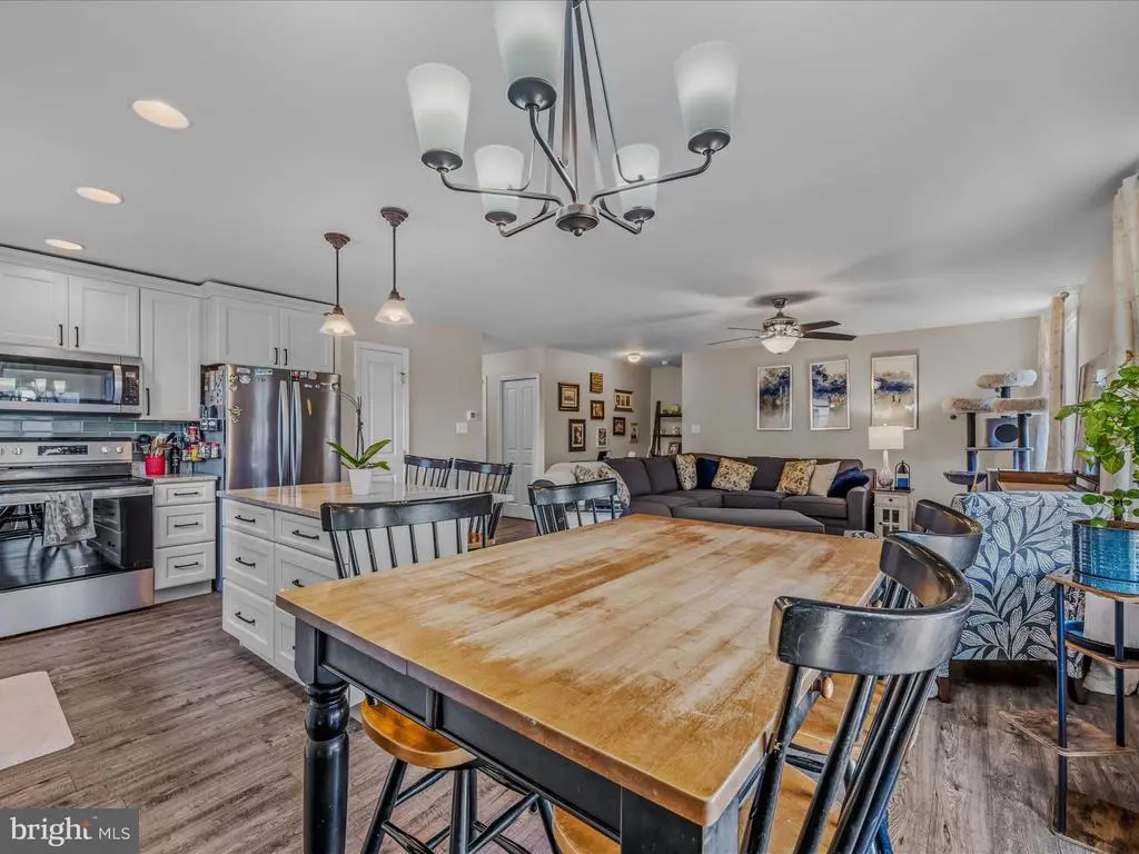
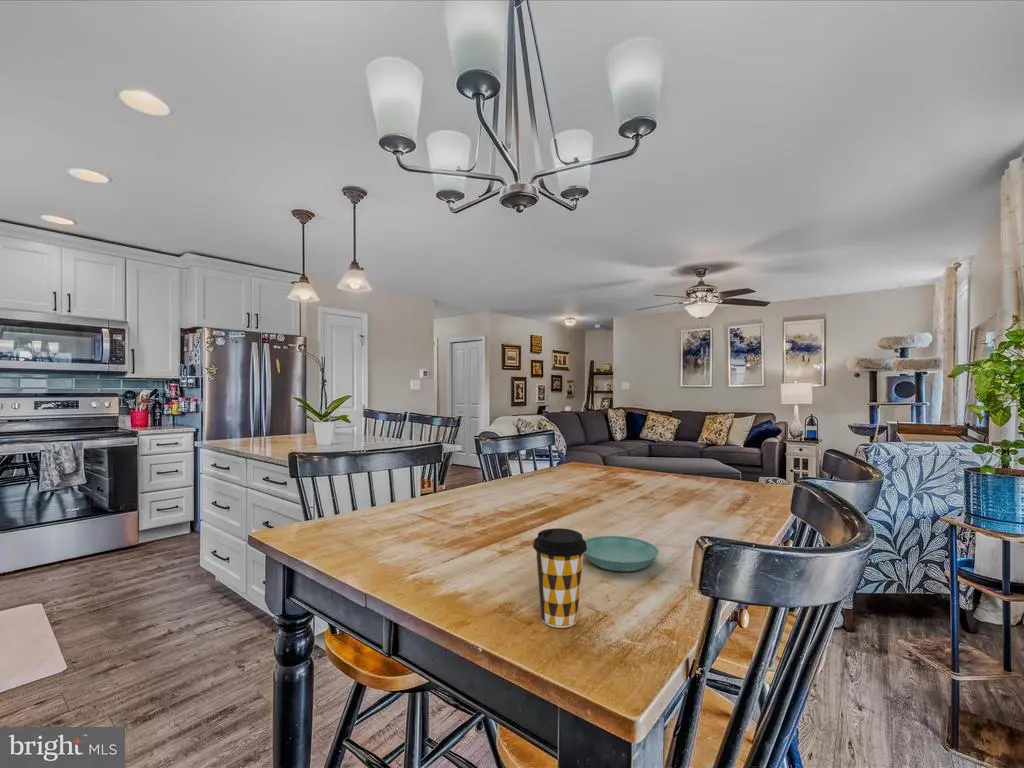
+ saucer [583,535,660,572]
+ coffee cup [532,527,587,629]
